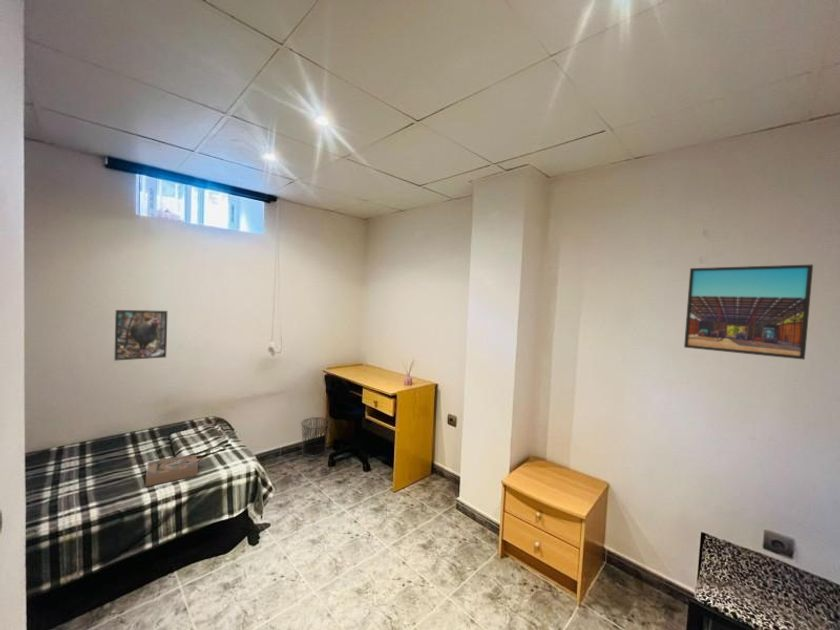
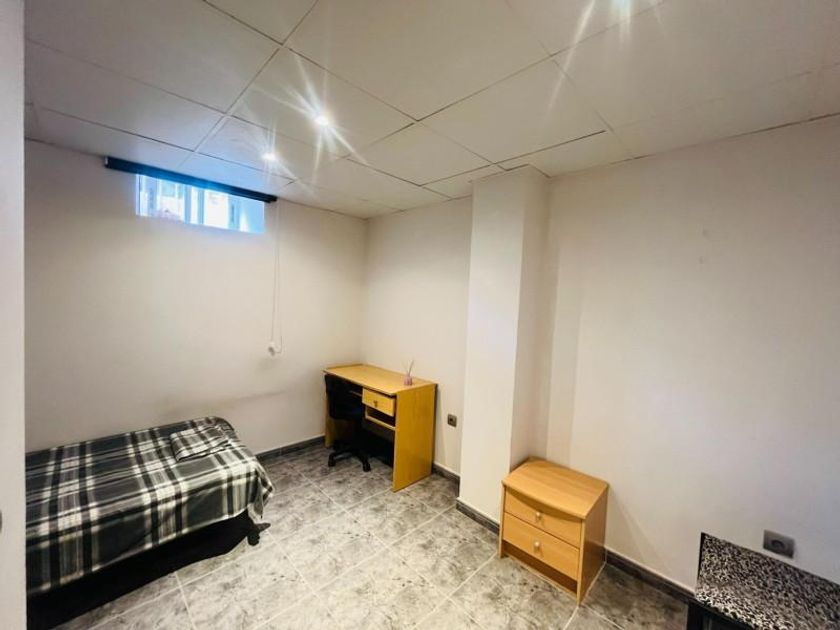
- waste bin [300,416,331,458]
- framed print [113,309,168,362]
- book [145,453,205,488]
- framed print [683,264,814,361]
